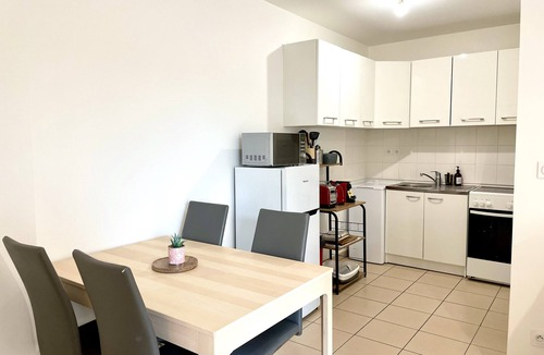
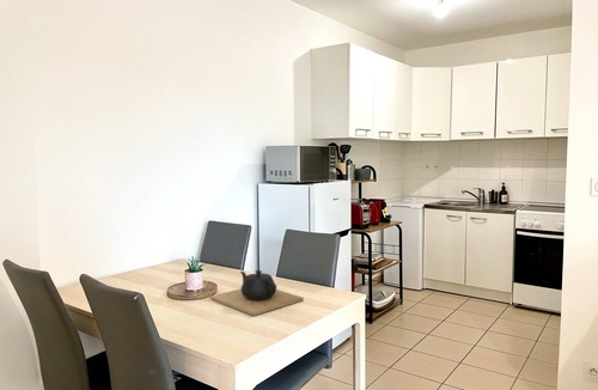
+ teapot [209,269,305,317]
